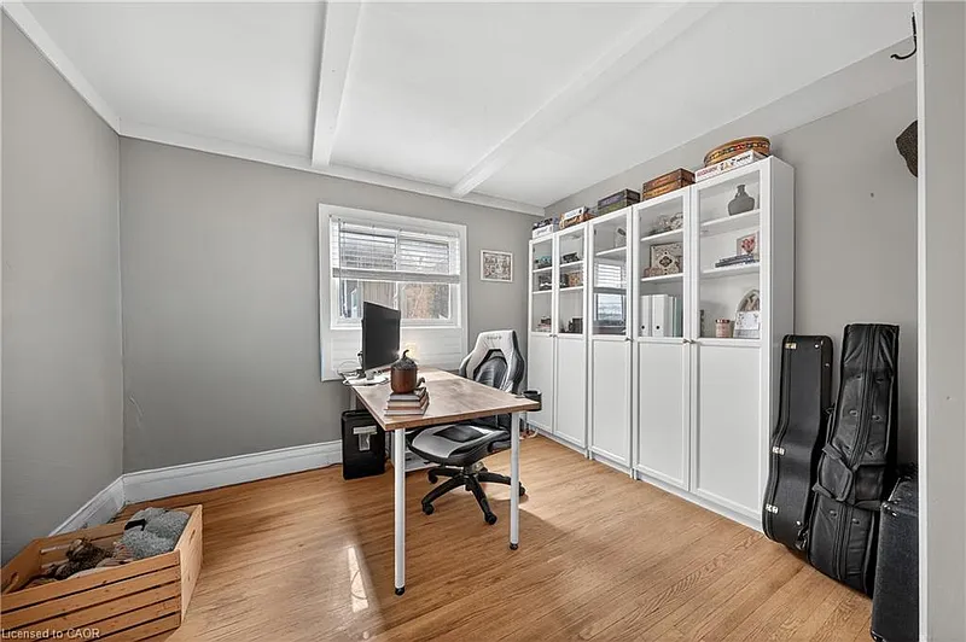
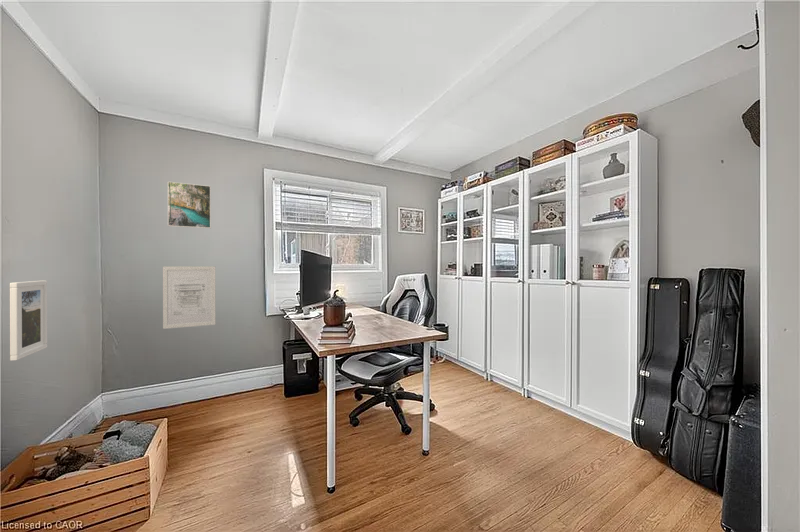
+ wall art [162,265,216,330]
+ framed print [9,279,48,362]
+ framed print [167,181,212,229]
